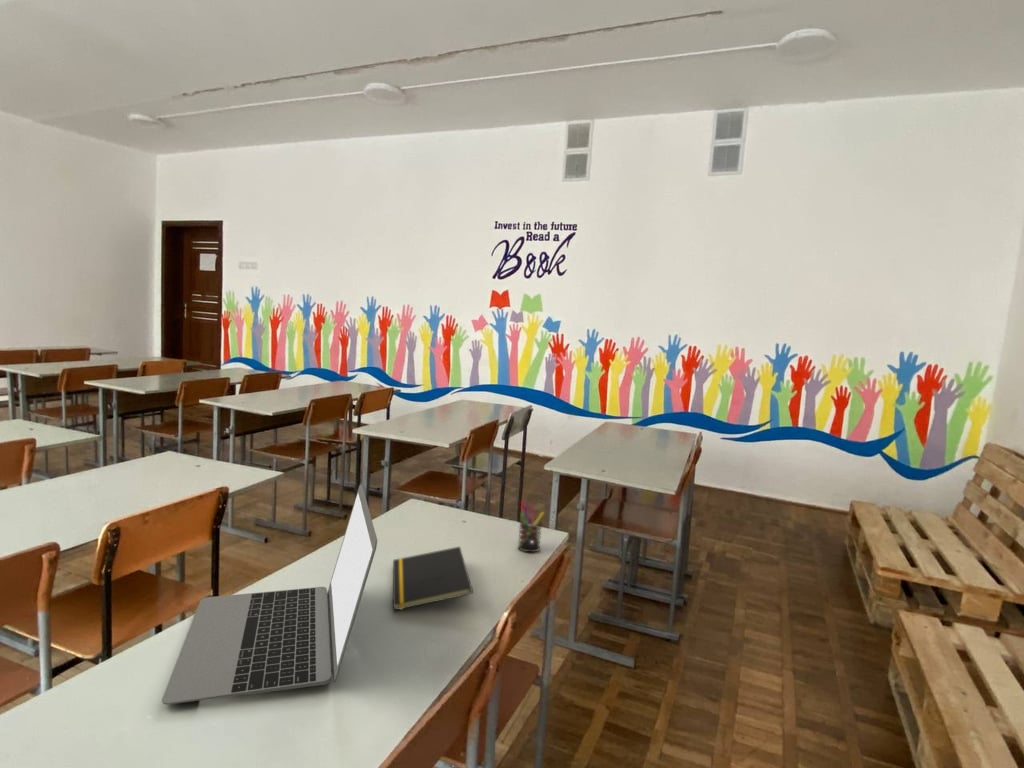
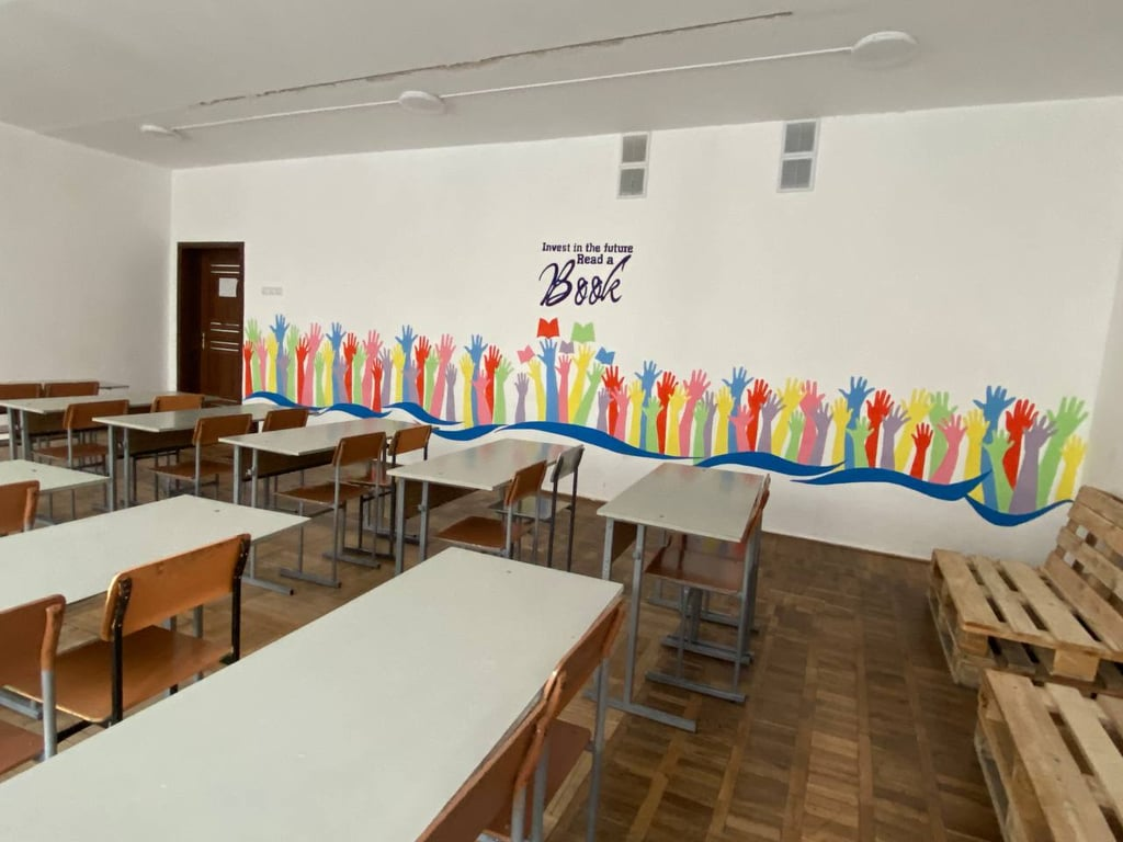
- laptop [161,484,378,705]
- notepad [392,546,474,612]
- pen holder [517,500,545,553]
